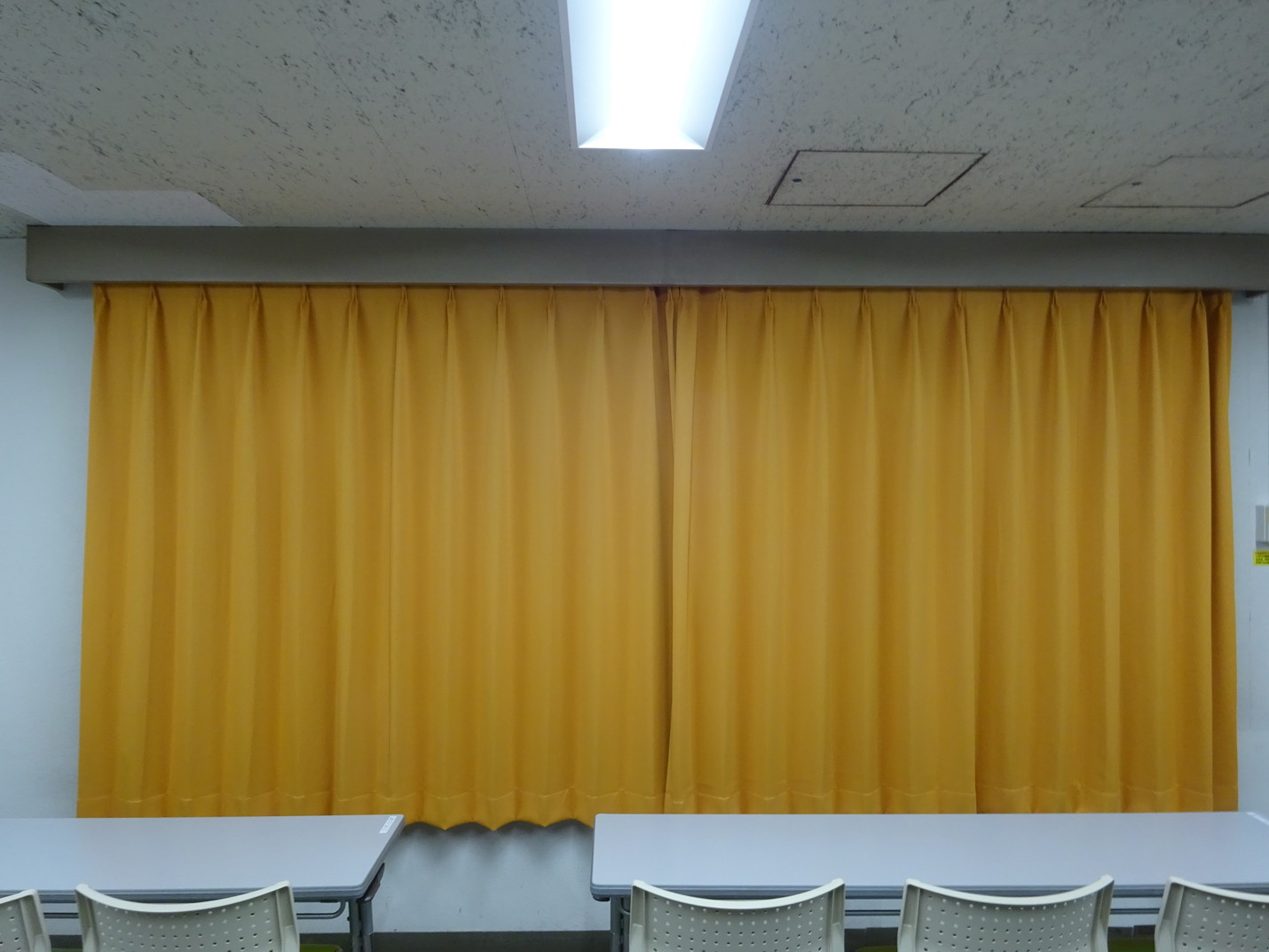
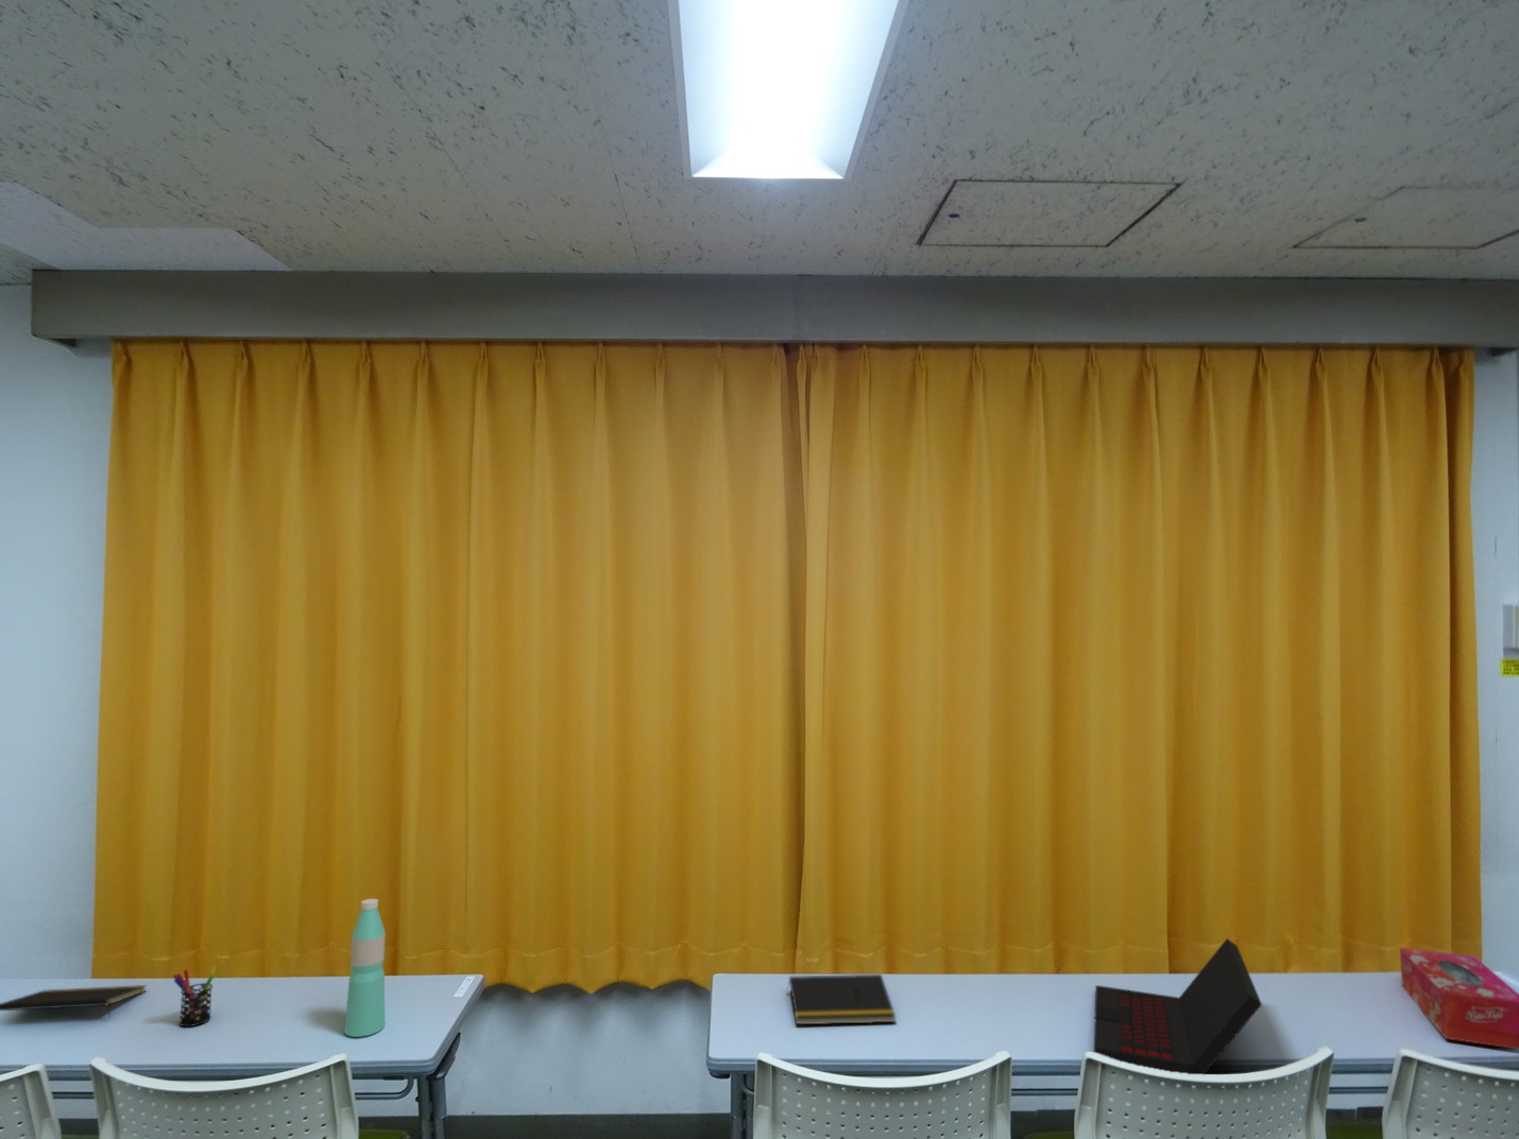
+ water bottle [344,899,387,1038]
+ notepad [786,974,897,1025]
+ notepad [0,983,147,1021]
+ pen holder [172,964,218,1028]
+ tissue box [1399,946,1519,1050]
+ laptop [1093,937,1263,1077]
